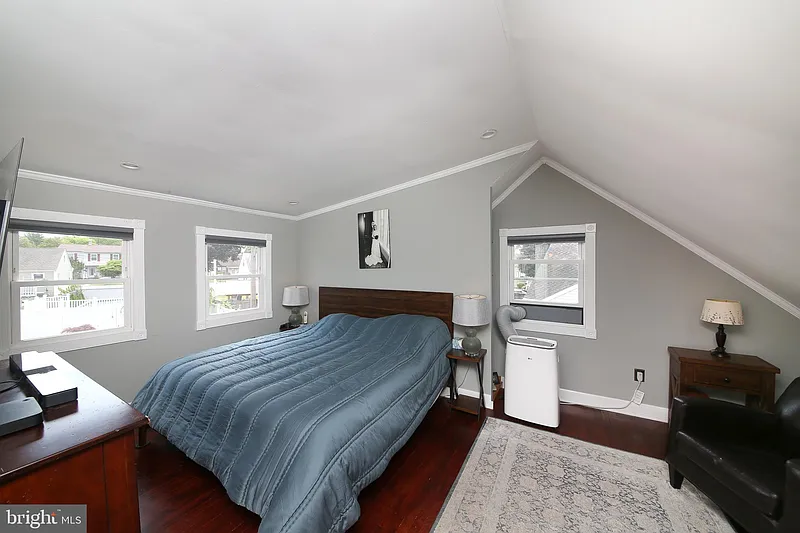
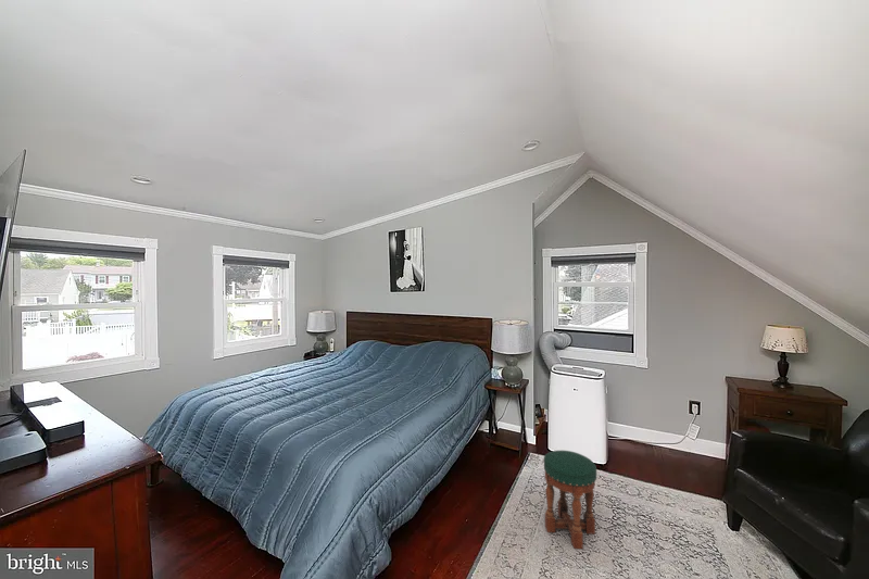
+ stool [543,450,597,550]
